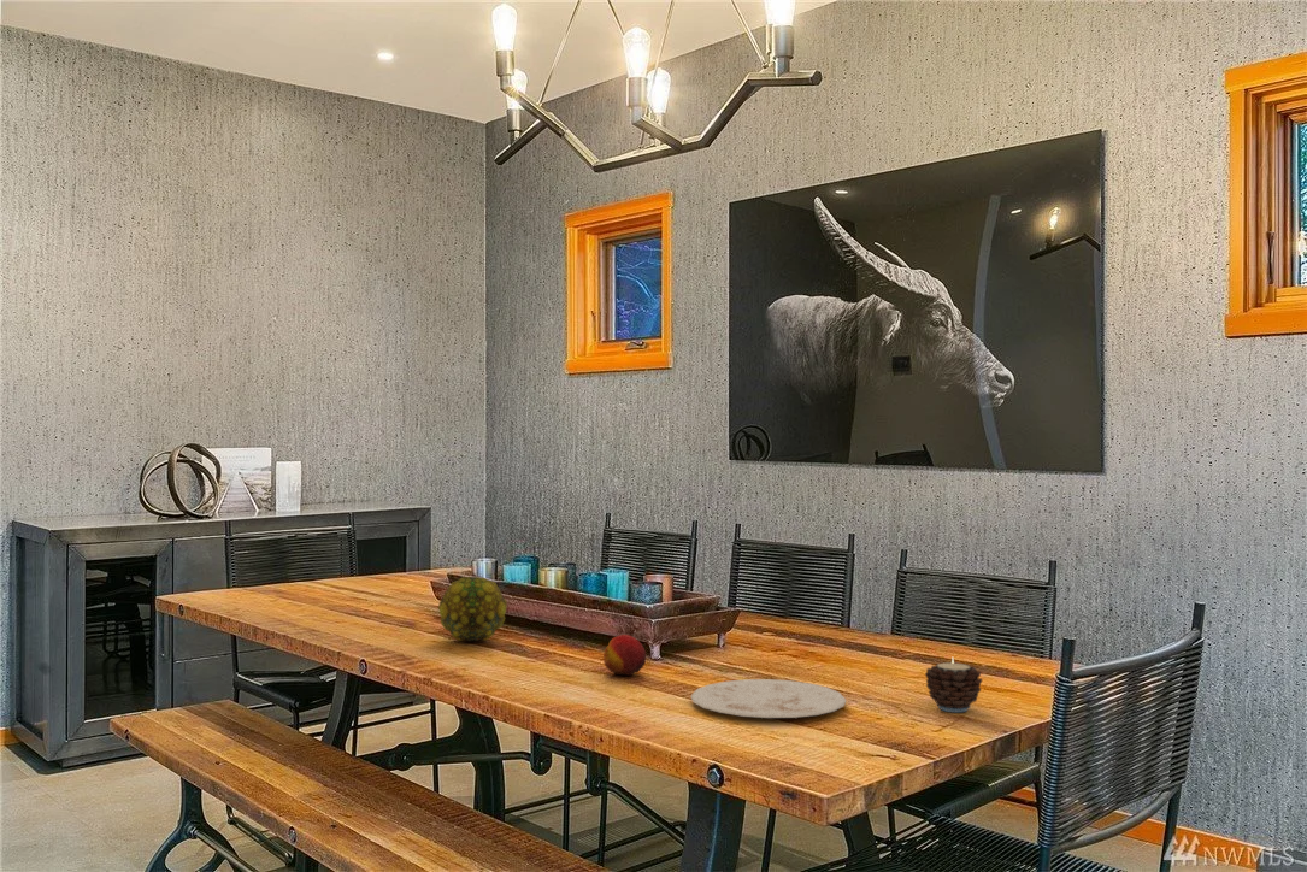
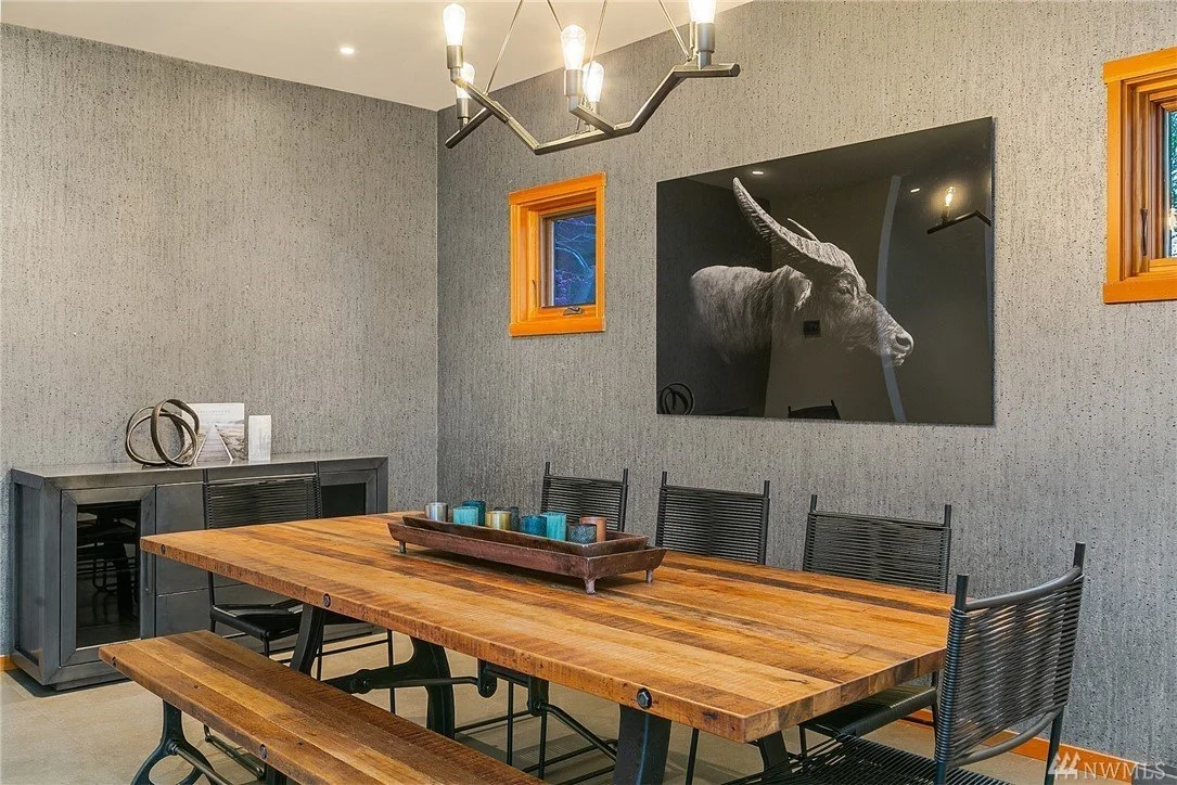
- decorative ball [437,576,508,642]
- candle [924,658,983,713]
- plate [690,678,847,719]
- fruit [602,634,647,677]
